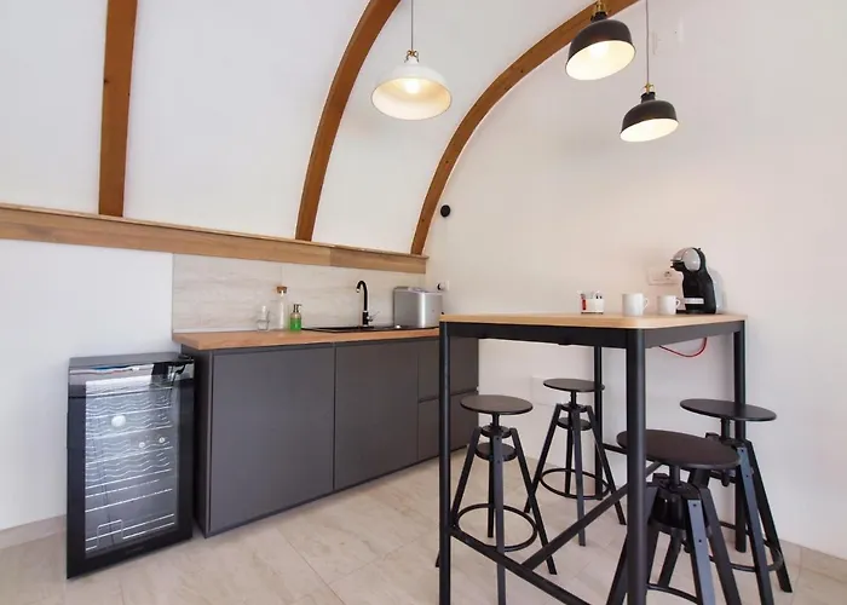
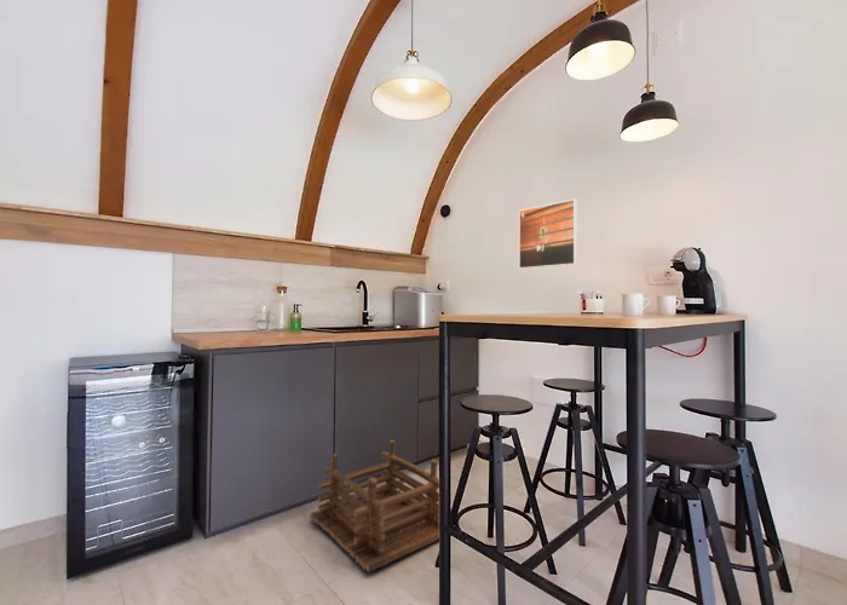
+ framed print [518,198,578,270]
+ stool [309,439,440,574]
